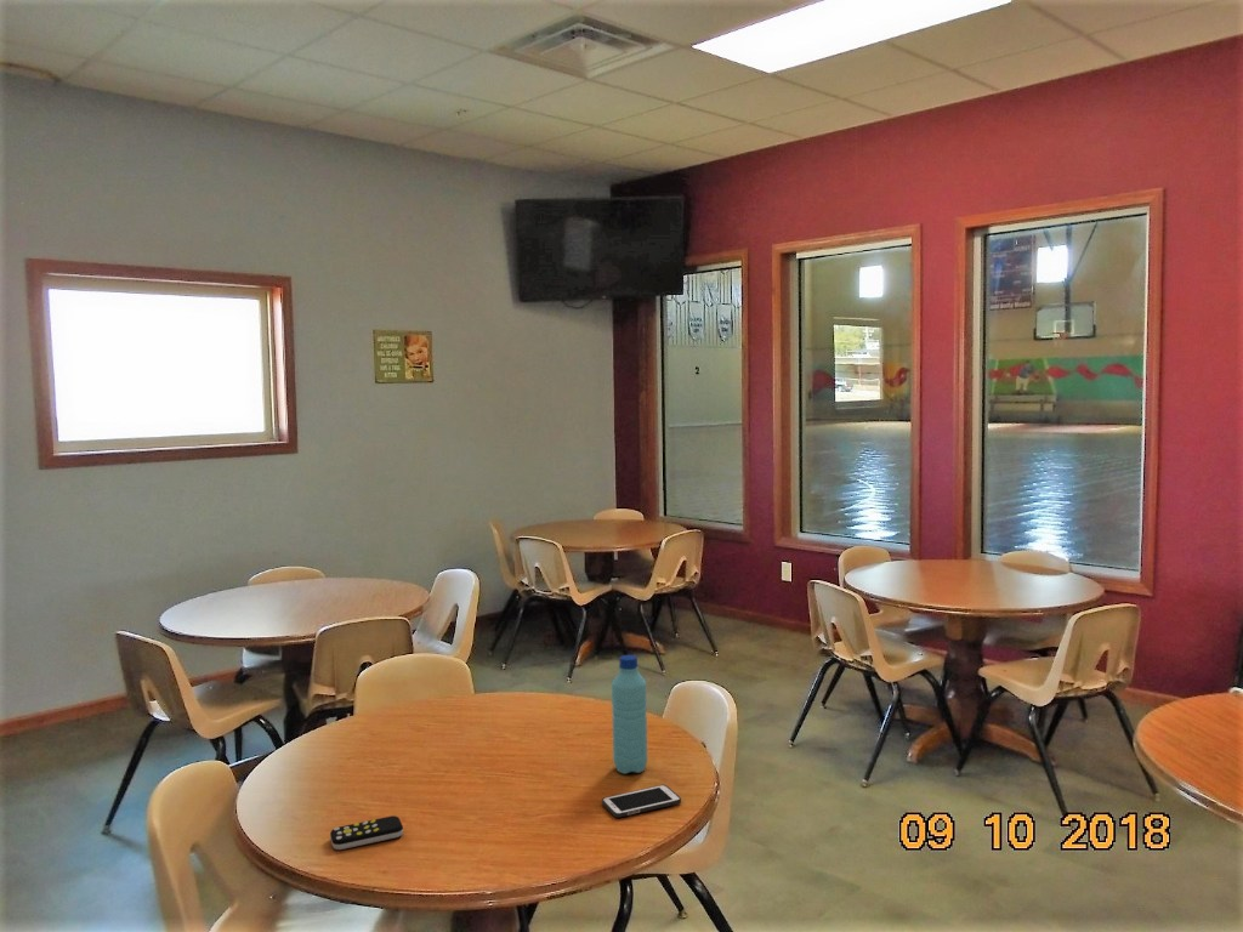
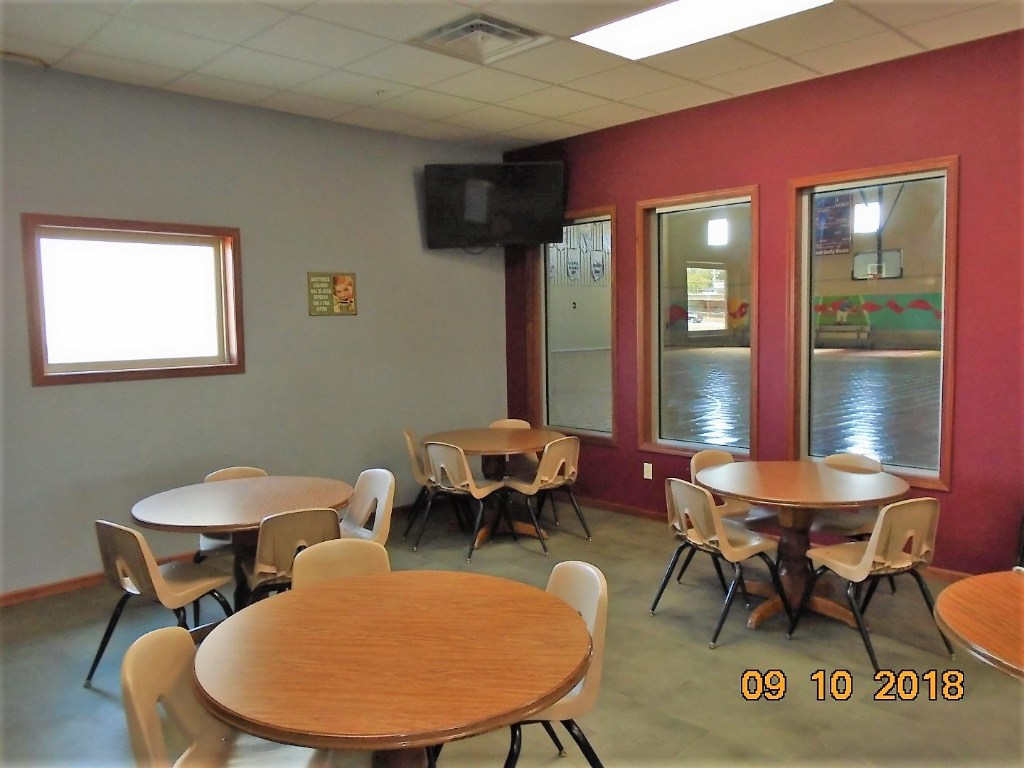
- water bottle [611,654,648,775]
- cell phone [601,784,682,819]
- remote control [329,814,404,851]
